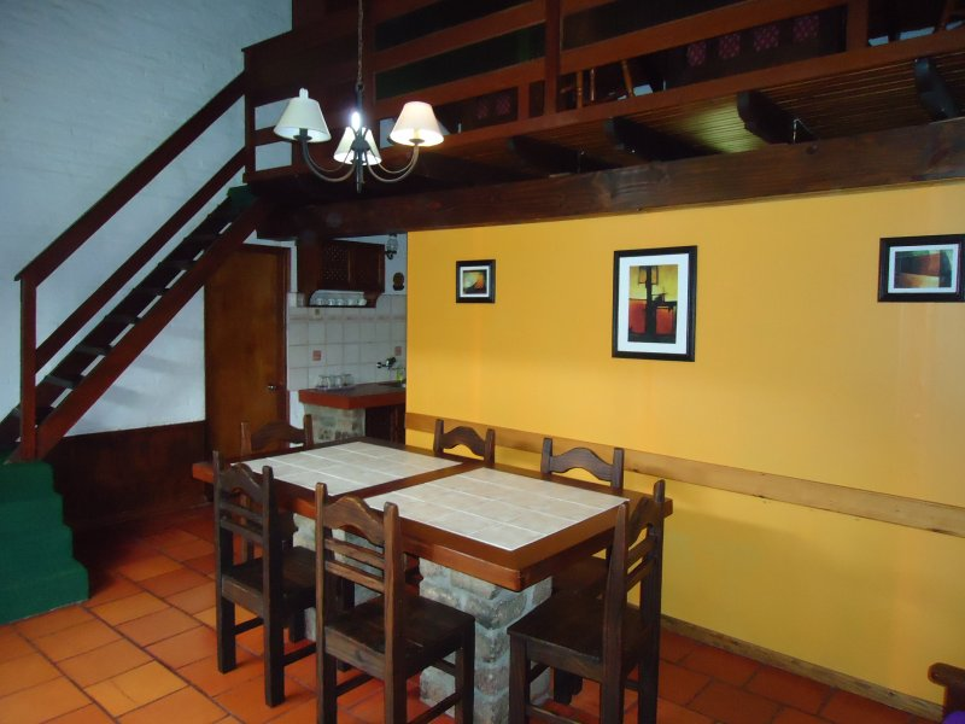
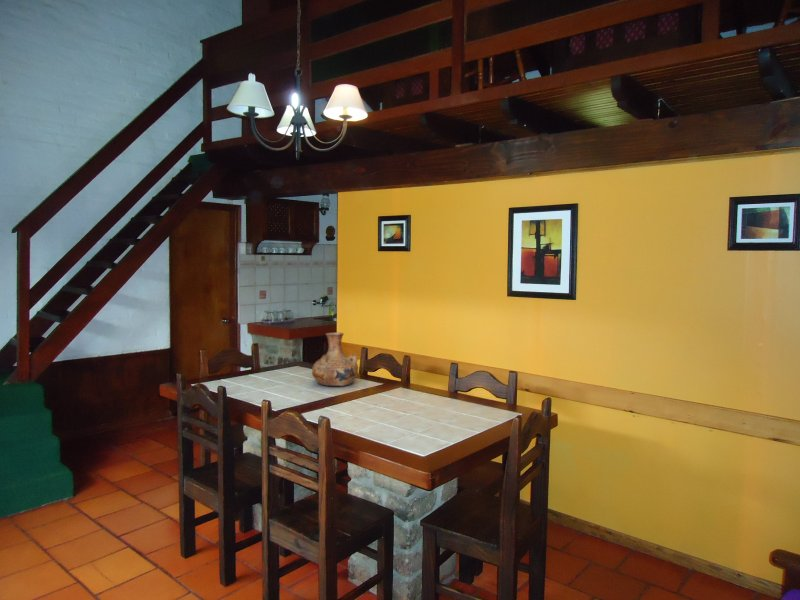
+ vase [311,332,359,387]
